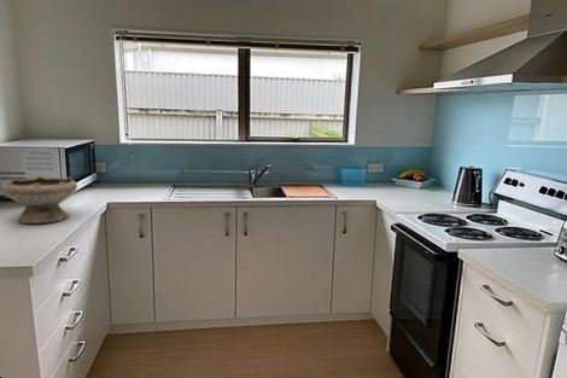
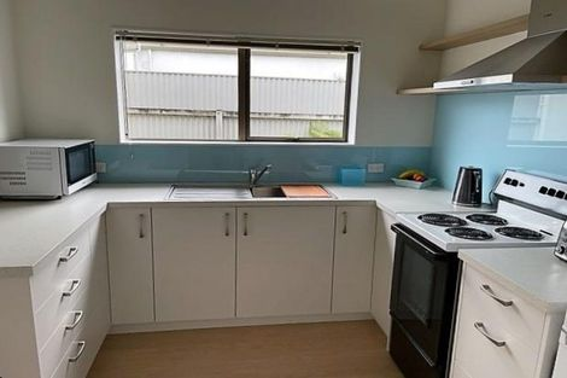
- bowl [0,175,78,225]
